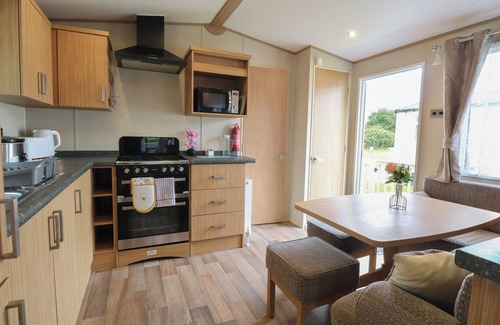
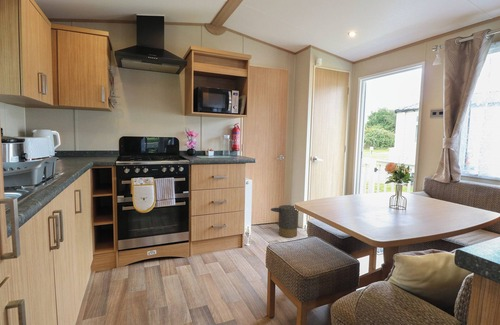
+ trash can [270,204,299,238]
